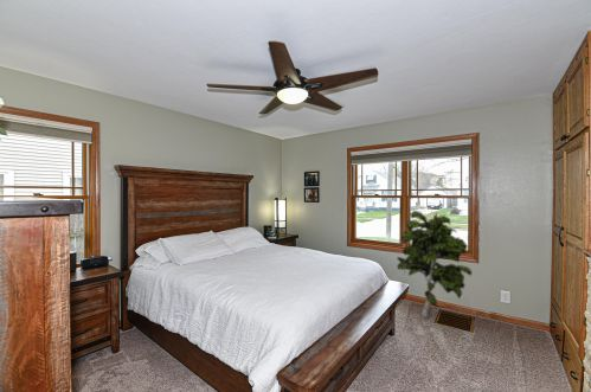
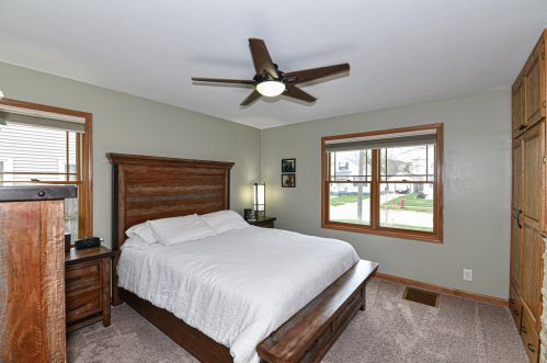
- indoor plant [396,210,474,319]
